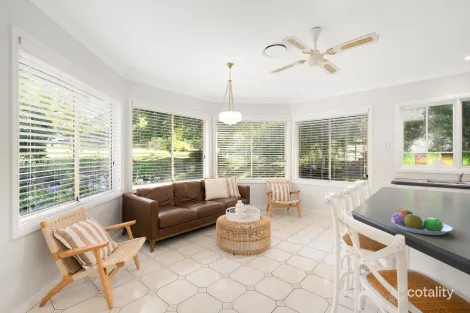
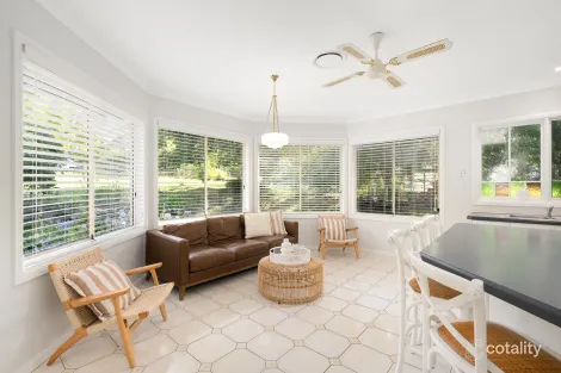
- fruit bowl [390,208,454,236]
